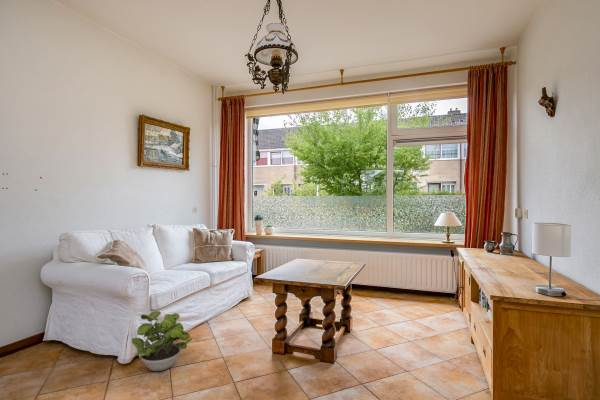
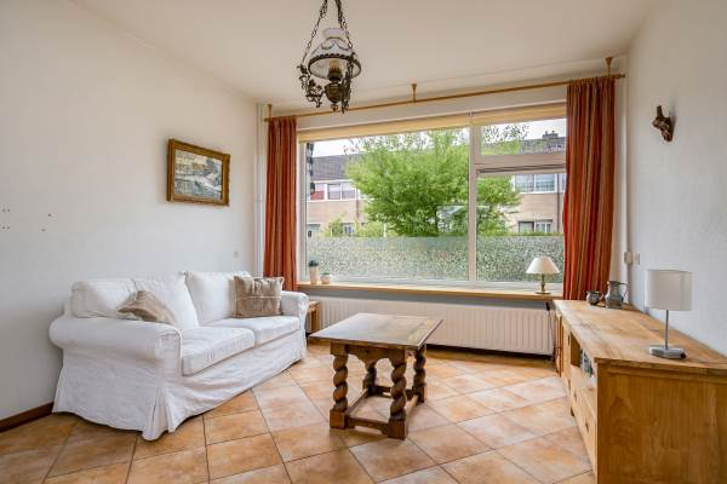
- potted plant [131,310,193,372]
